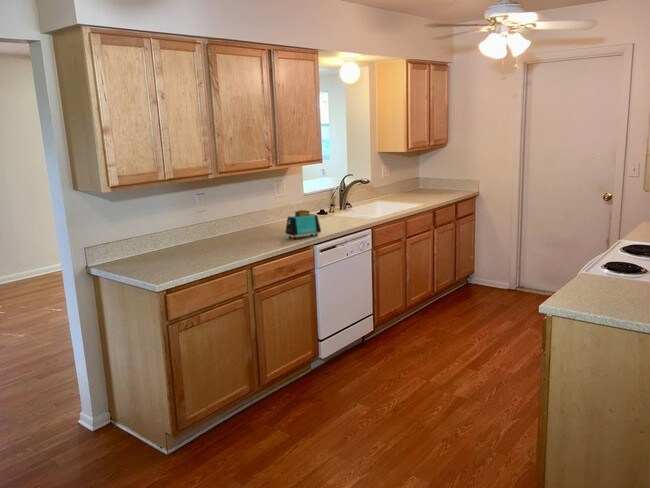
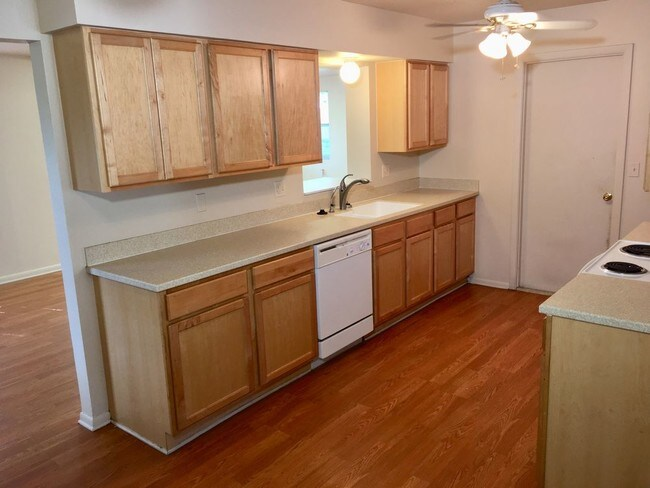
- toaster [284,209,322,240]
